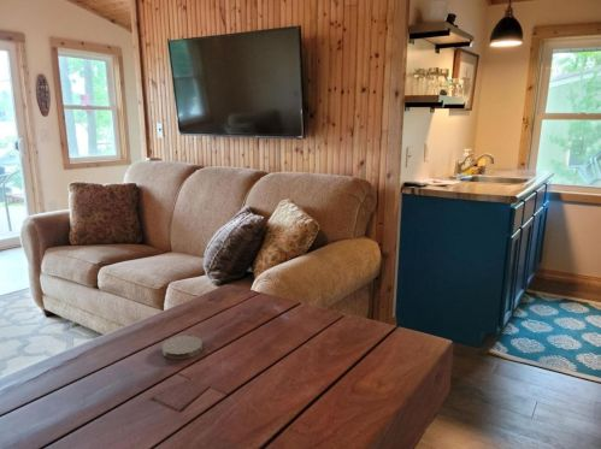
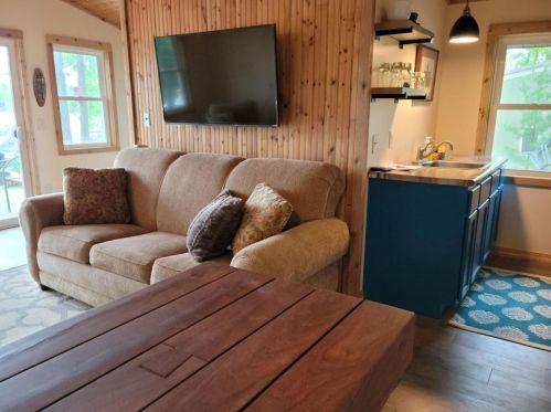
- coaster [160,335,204,360]
